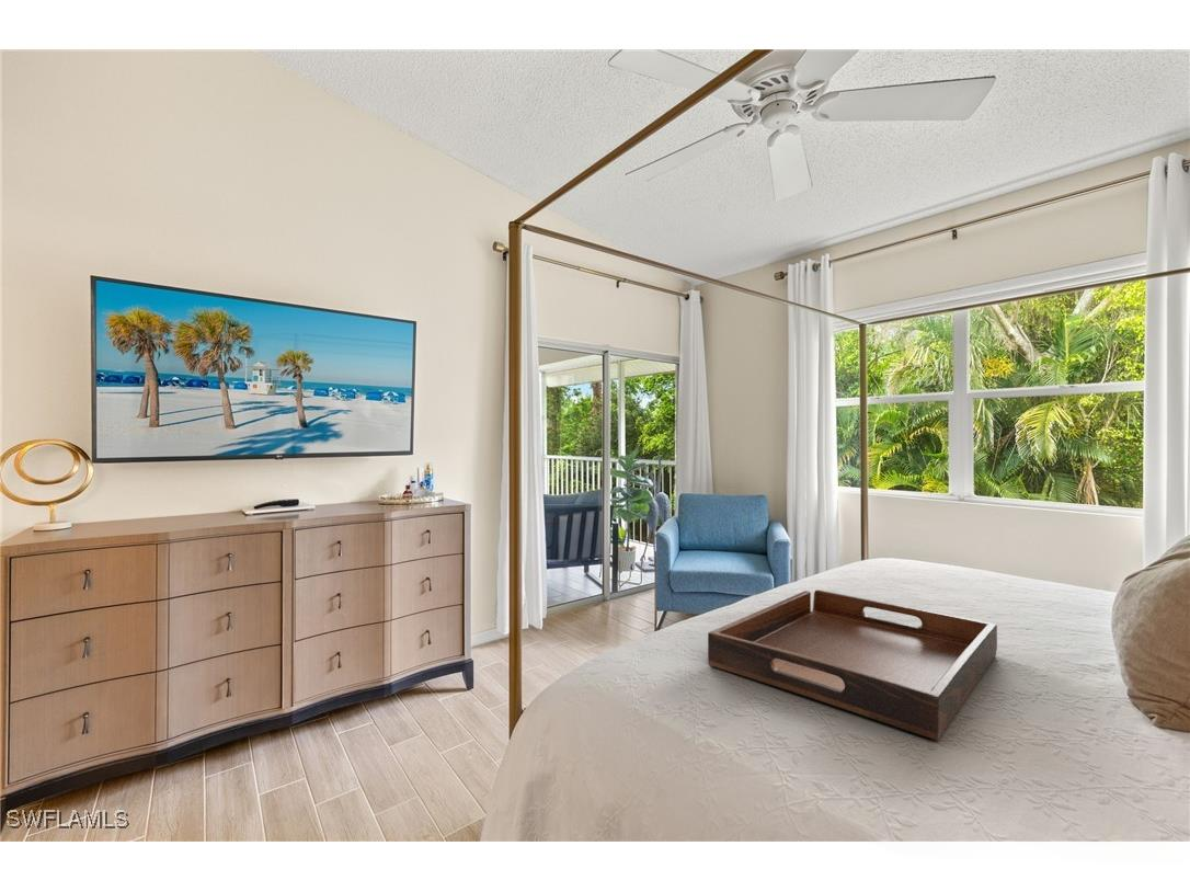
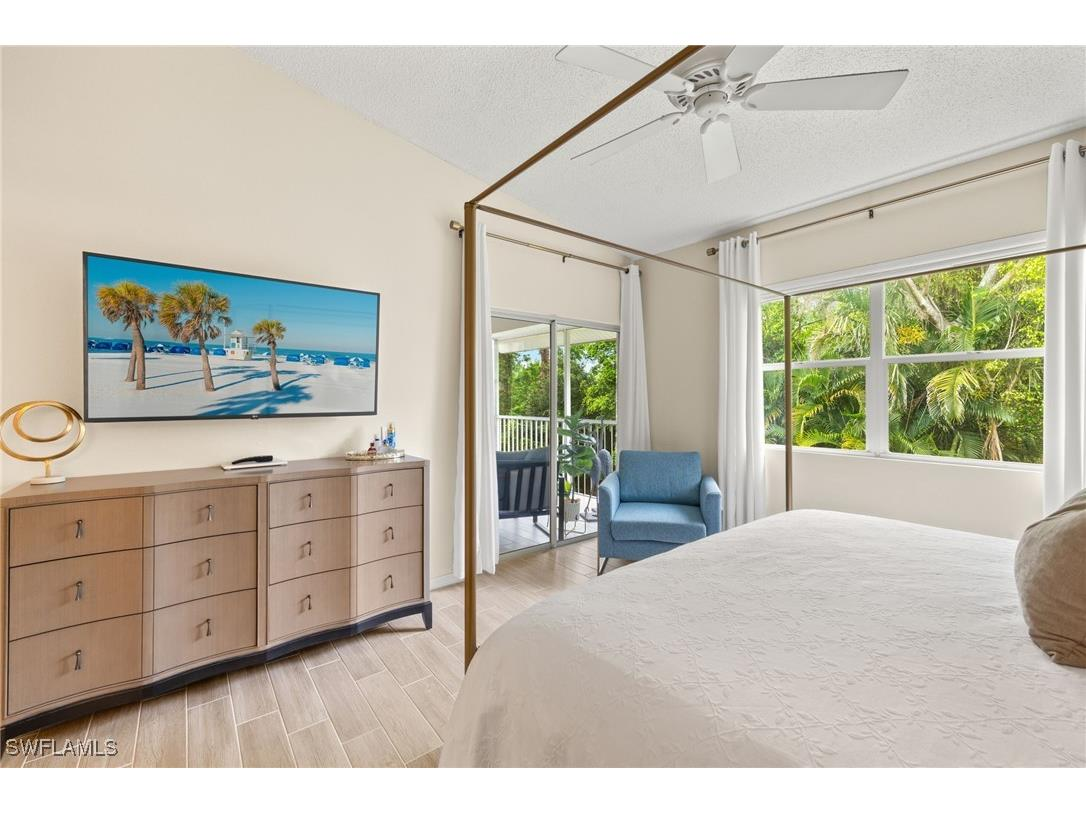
- serving tray [707,590,998,741]
